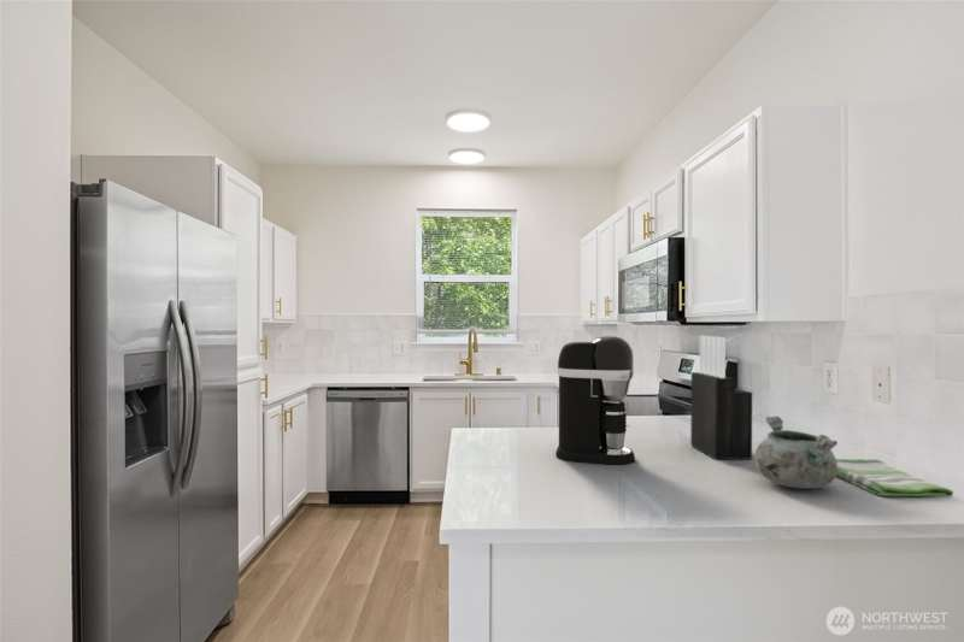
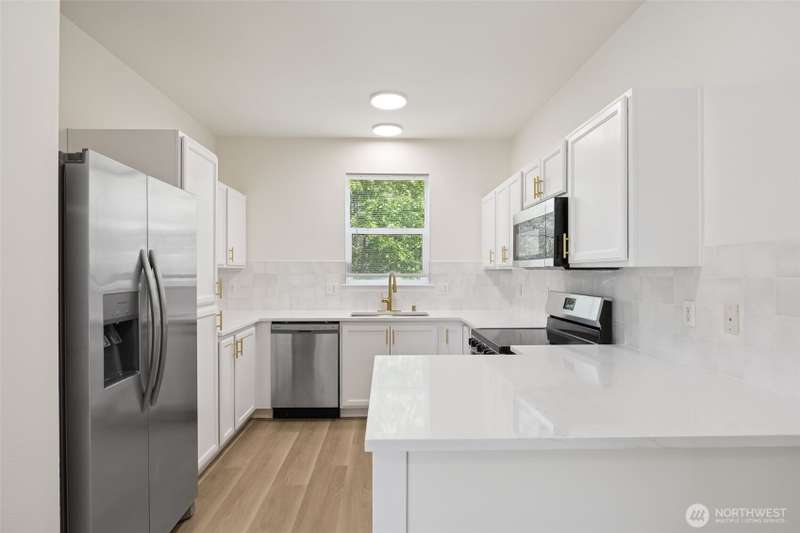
- knife block [689,335,753,461]
- coffee maker [554,335,636,466]
- decorative bowl [754,416,839,490]
- dish towel [835,458,954,499]
